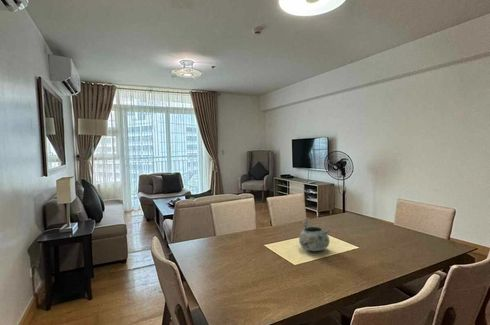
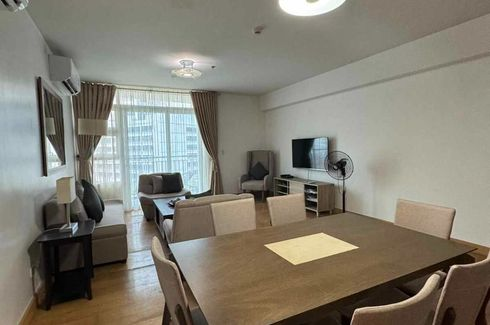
- decorative bowl [298,220,331,252]
